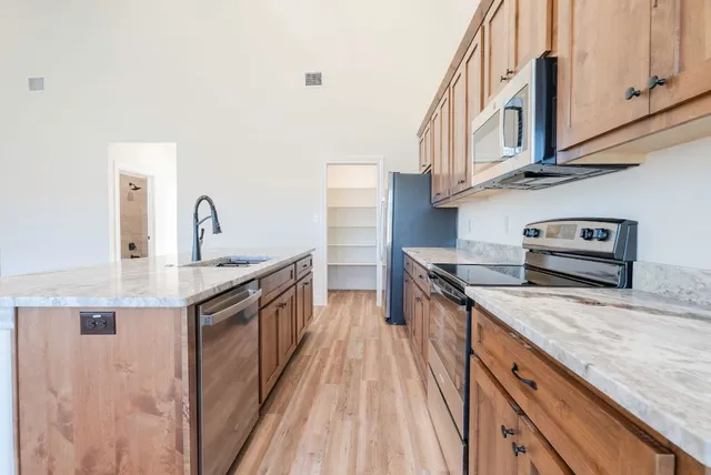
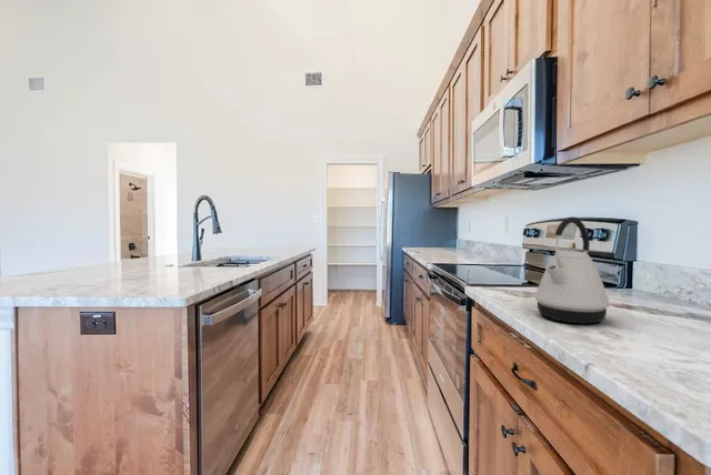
+ kettle [534,216,611,325]
